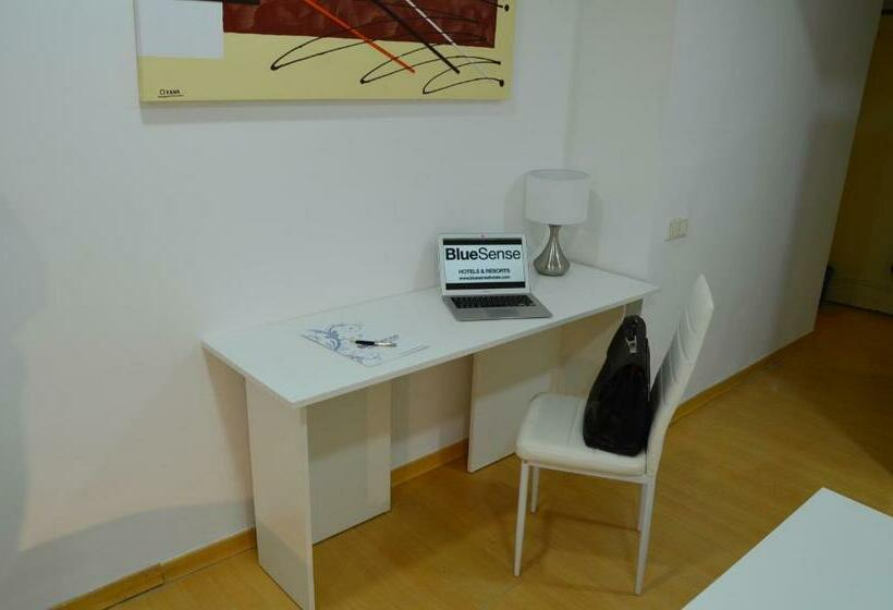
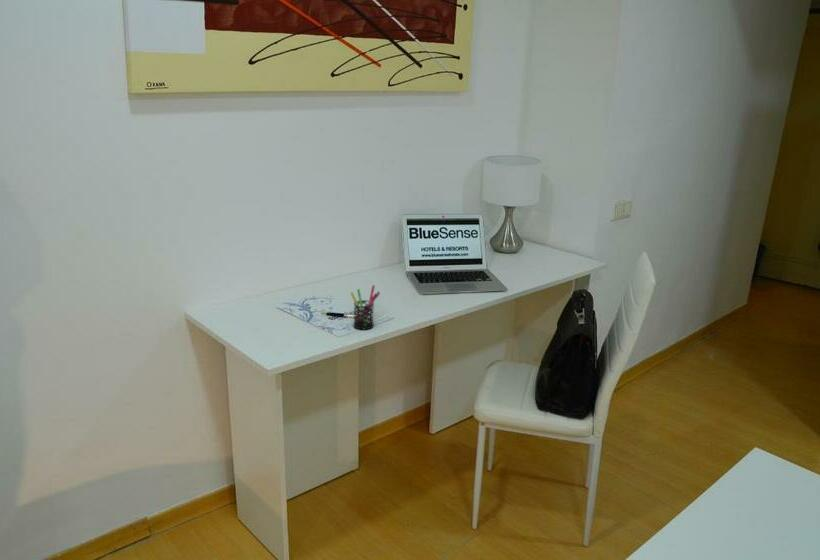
+ pen holder [349,284,381,330]
